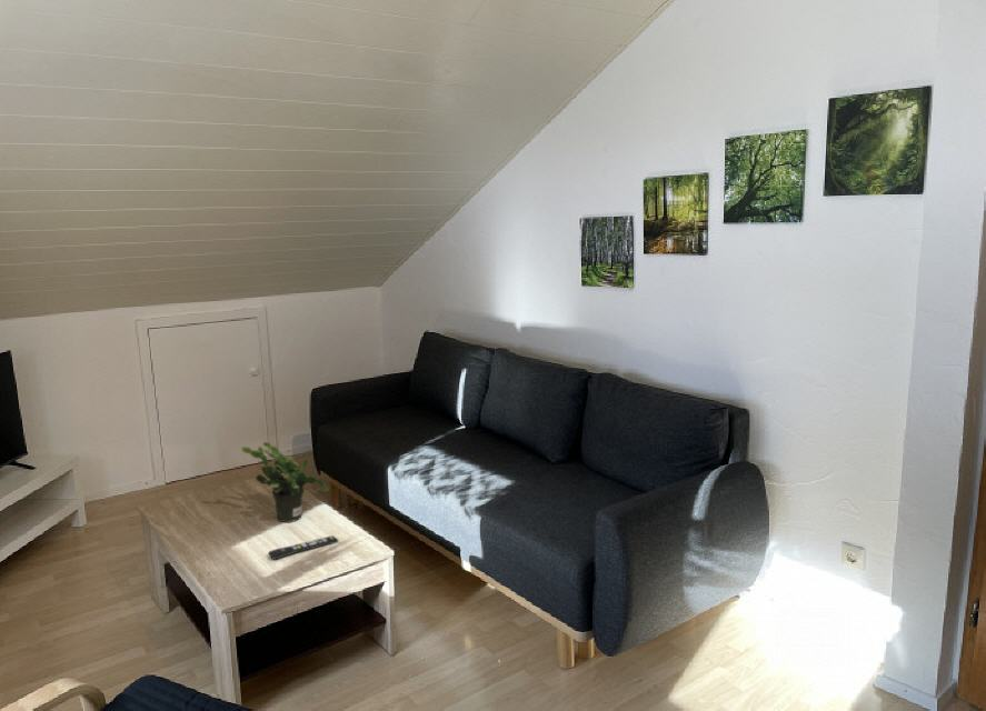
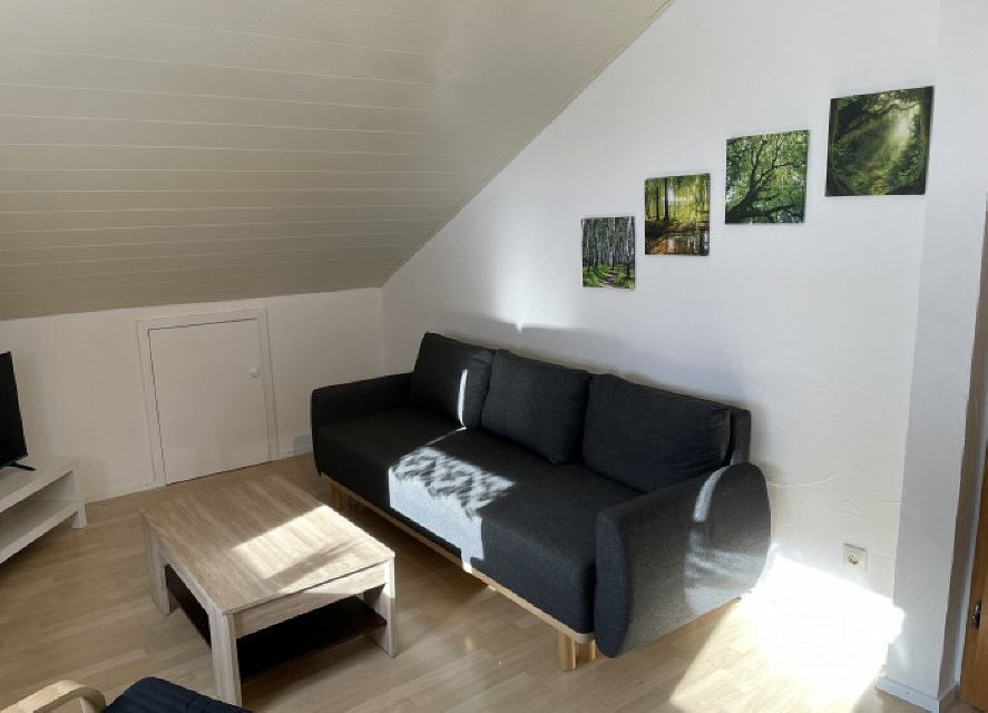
- remote control [267,534,339,561]
- potted plant [241,441,330,523]
